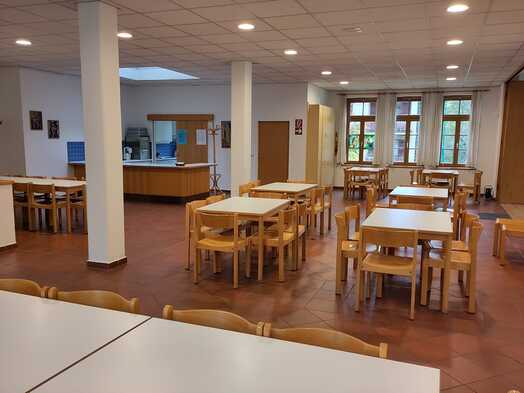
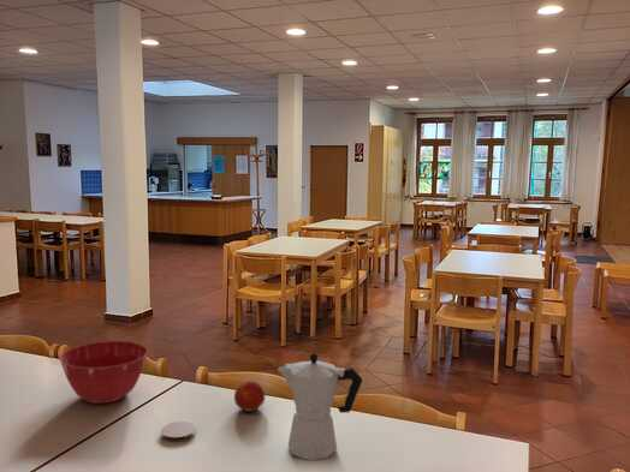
+ coaster [160,420,197,443]
+ mixing bowl [58,340,149,405]
+ fruit [233,380,266,414]
+ moka pot [277,352,363,461]
